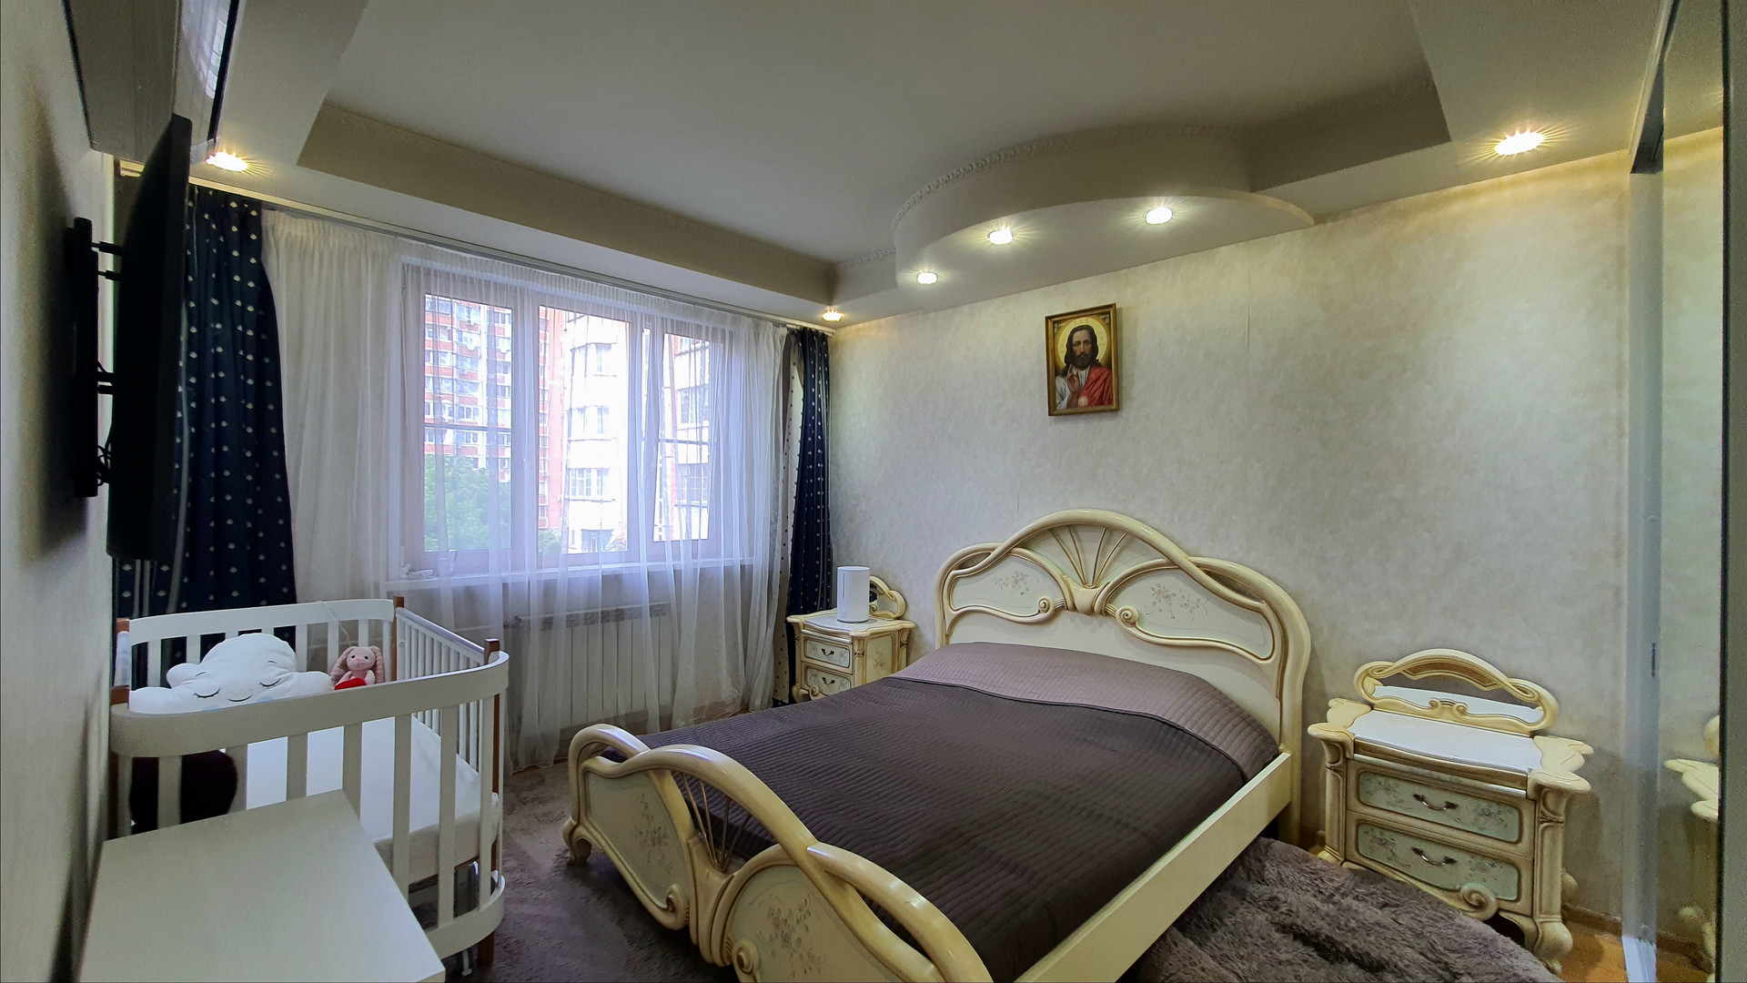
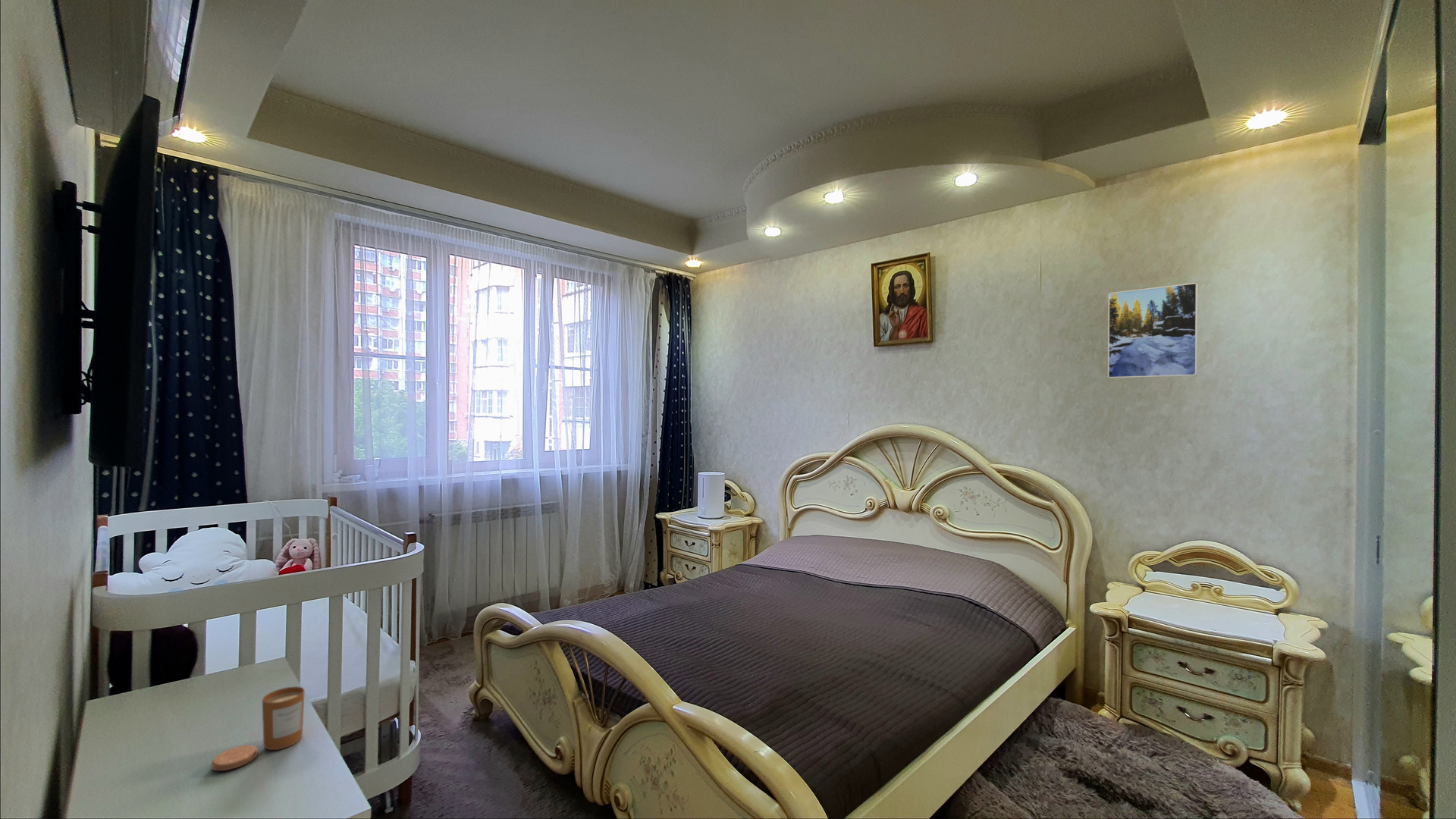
+ candle [211,686,306,771]
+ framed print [1107,282,1199,379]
